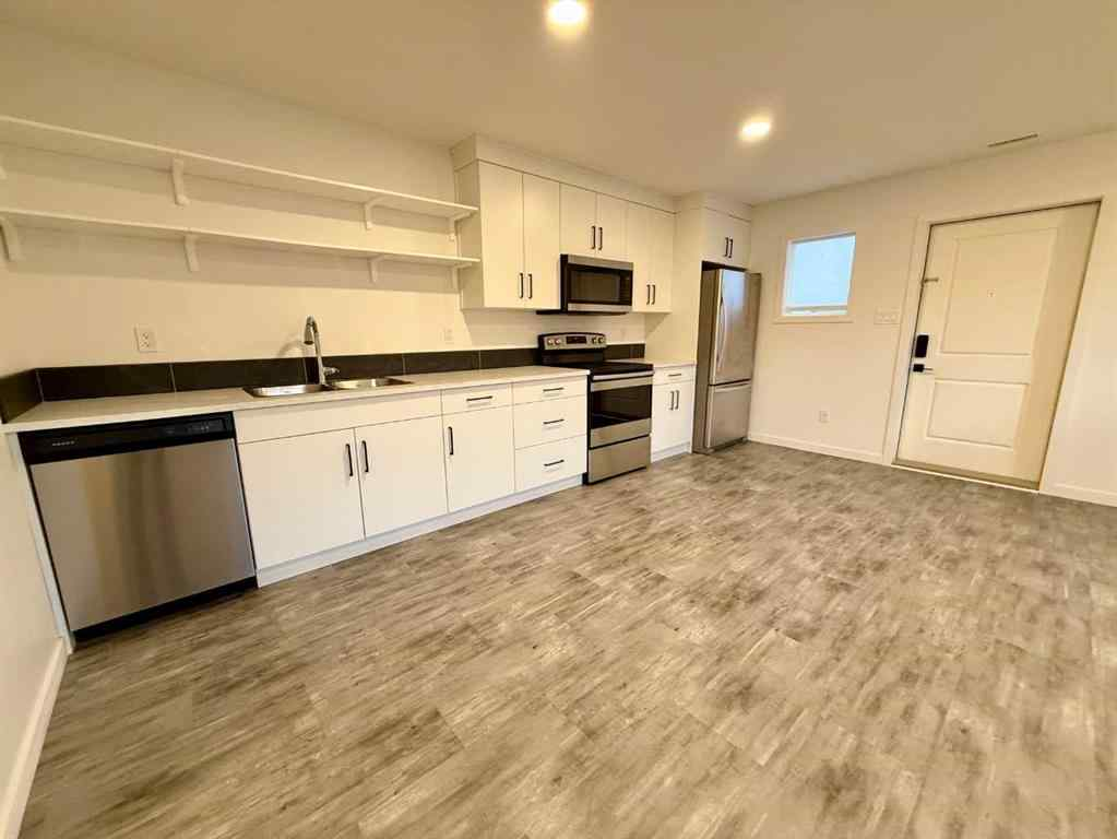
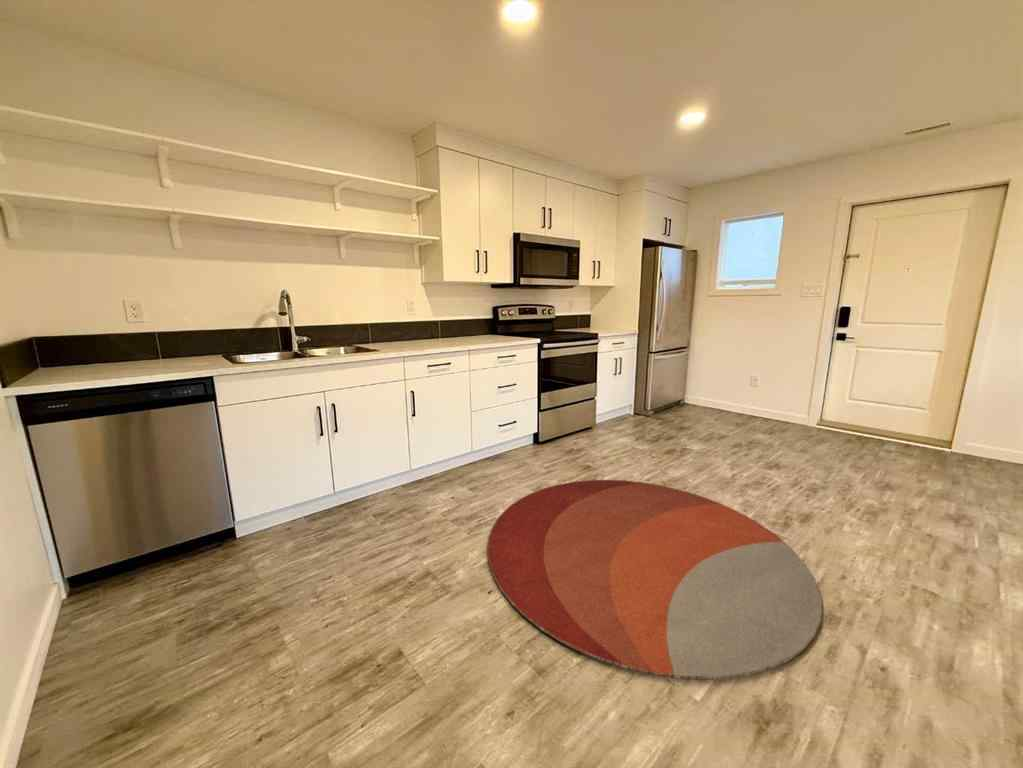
+ rug [487,479,823,681]
